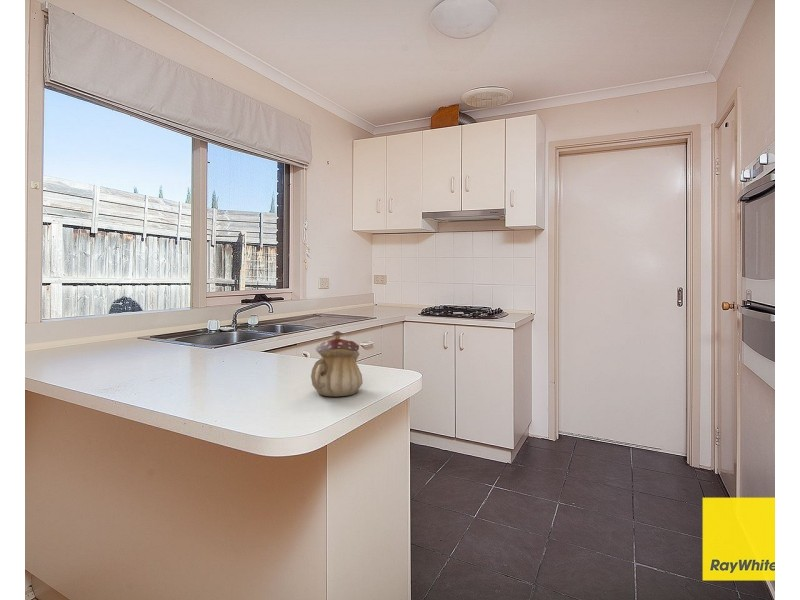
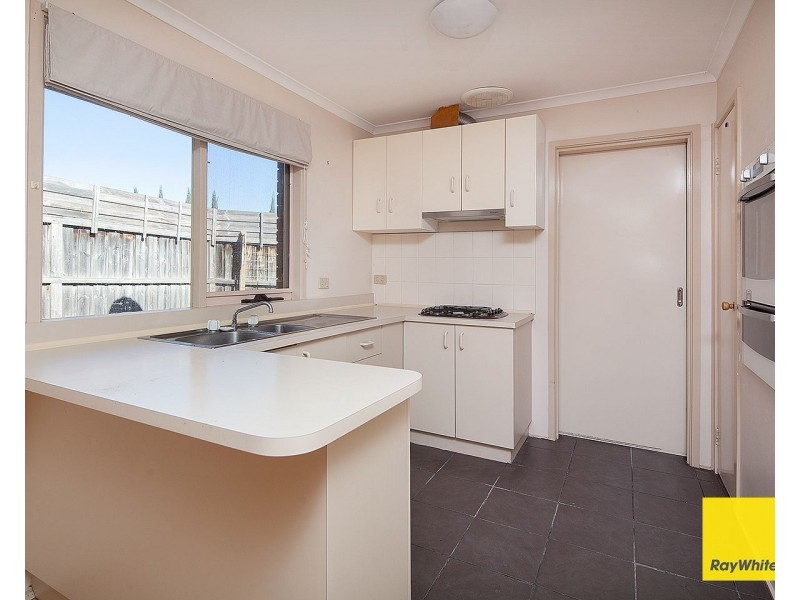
- teapot [310,330,363,397]
